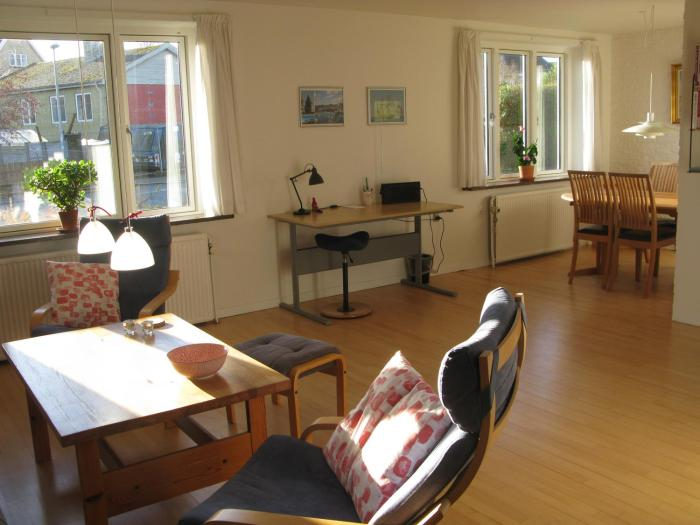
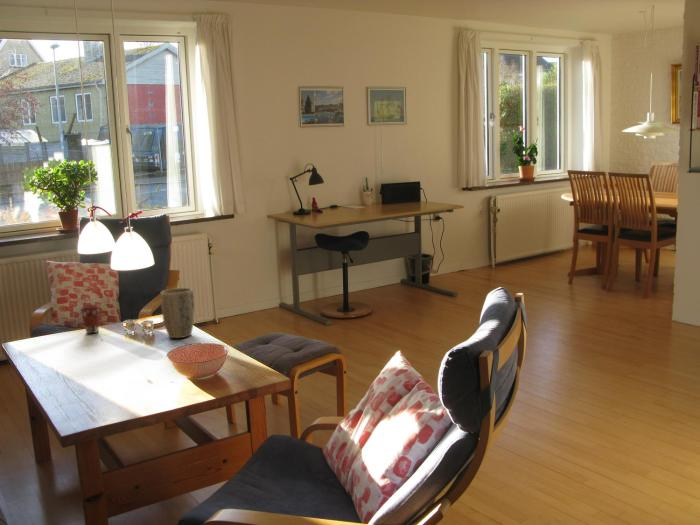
+ coffee cup [79,304,101,335]
+ plant pot [160,287,195,339]
